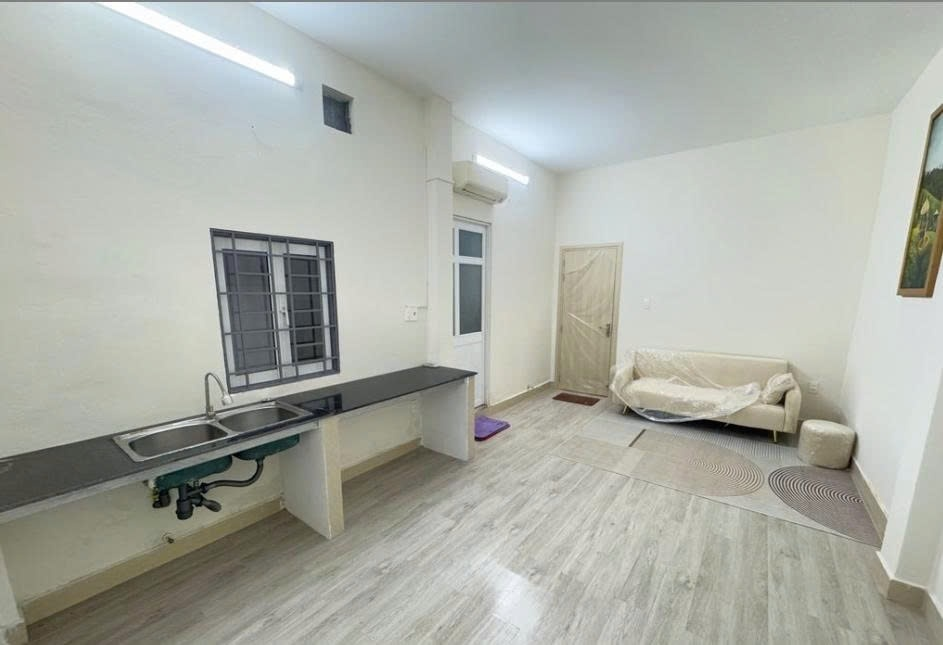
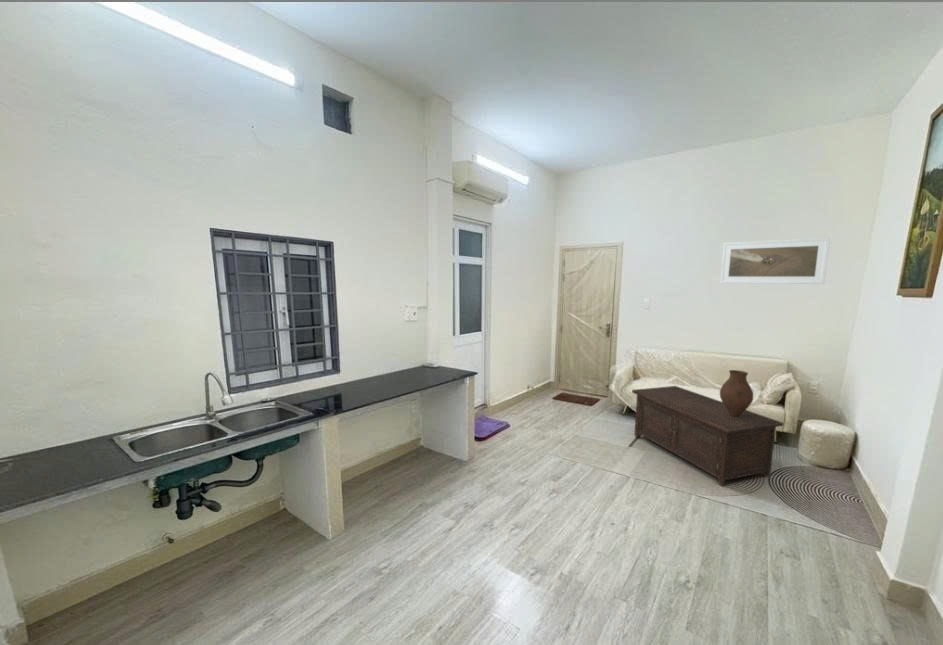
+ cabinet [631,385,785,488]
+ vase [719,369,754,418]
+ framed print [719,237,831,285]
